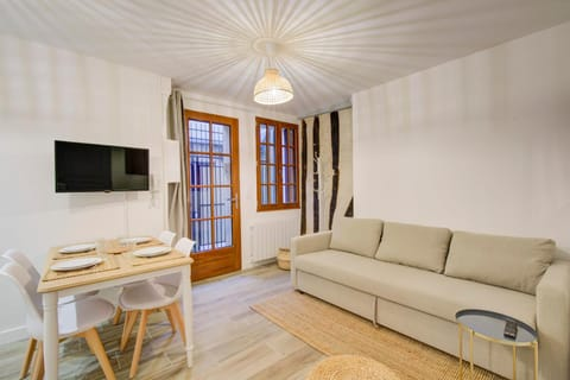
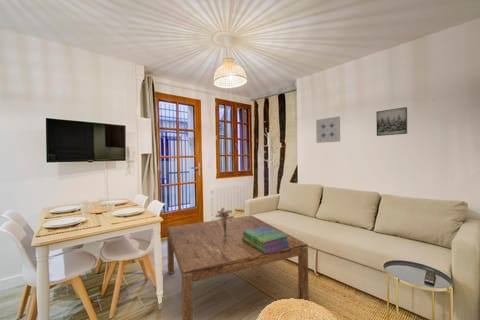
+ wall art [315,115,341,144]
+ coffee table [166,214,310,320]
+ stack of books [242,226,290,254]
+ wall art [375,106,408,137]
+ bouquet [214,206,233,238]
